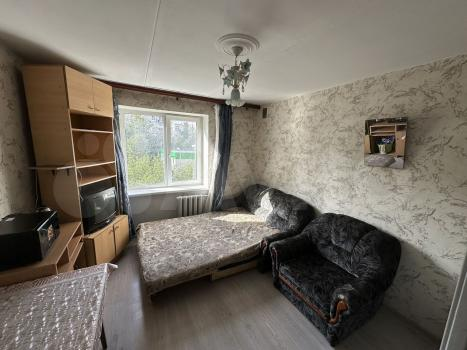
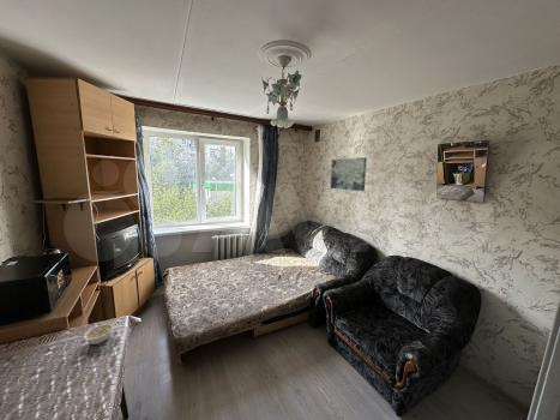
+ wall art [330,156,368,192]
+ legume [76,323,115,346]
